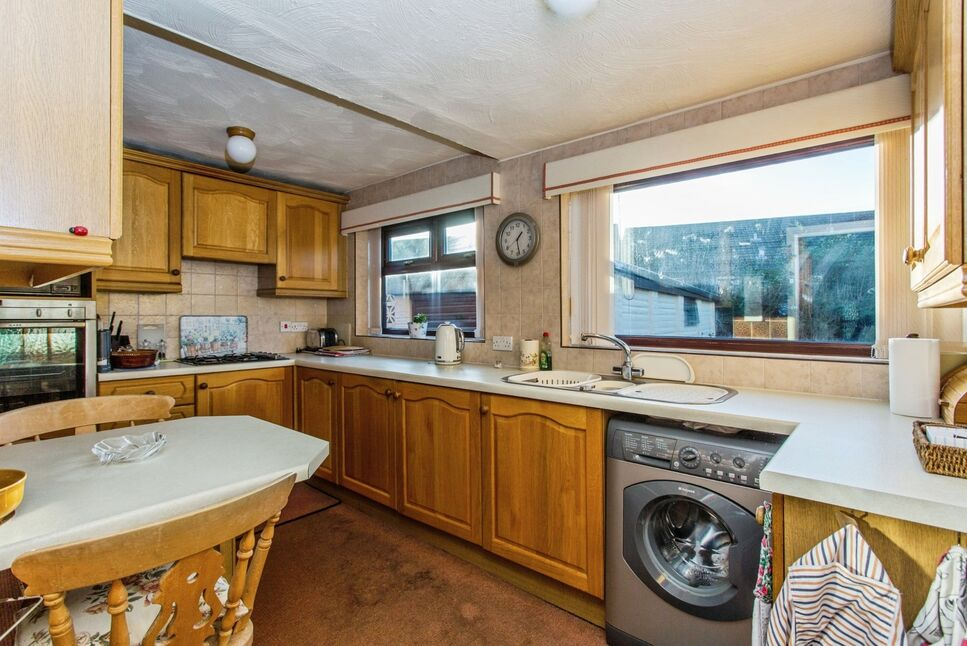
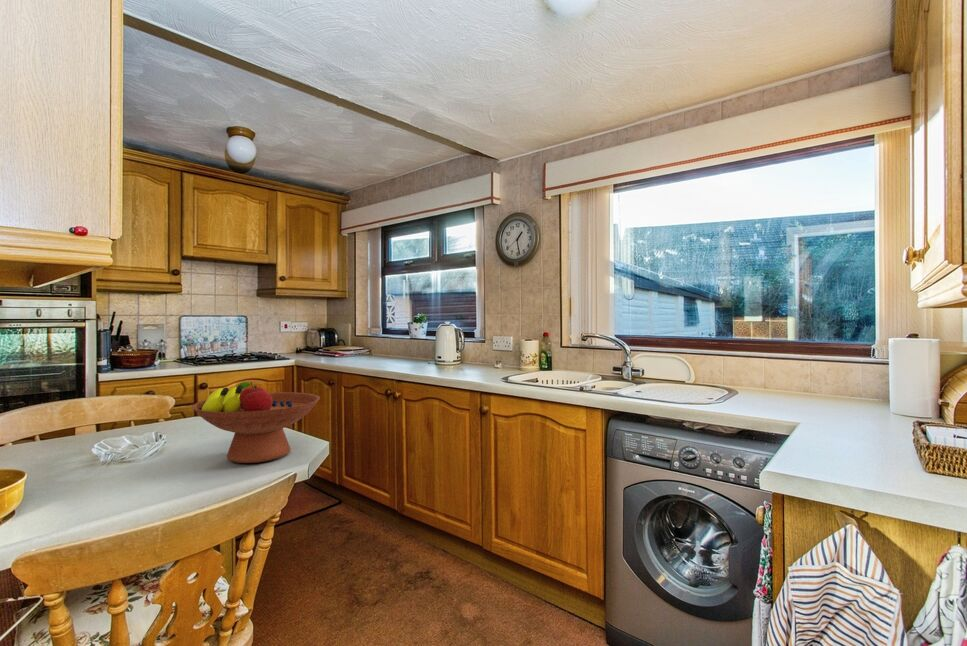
+ fruit bowl [191,381,321,464]
